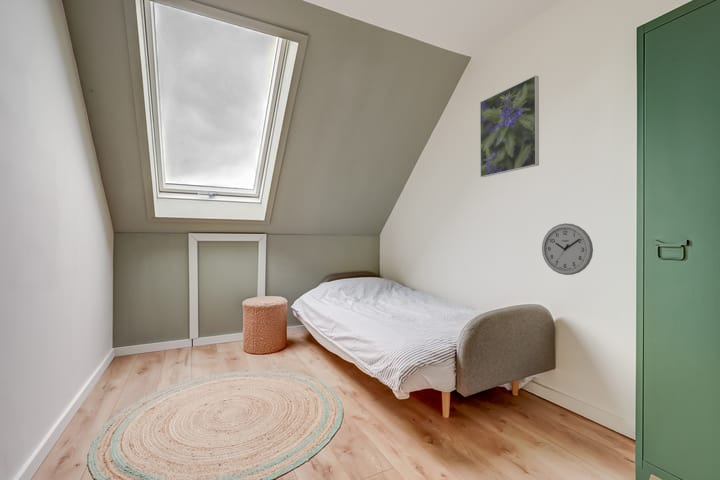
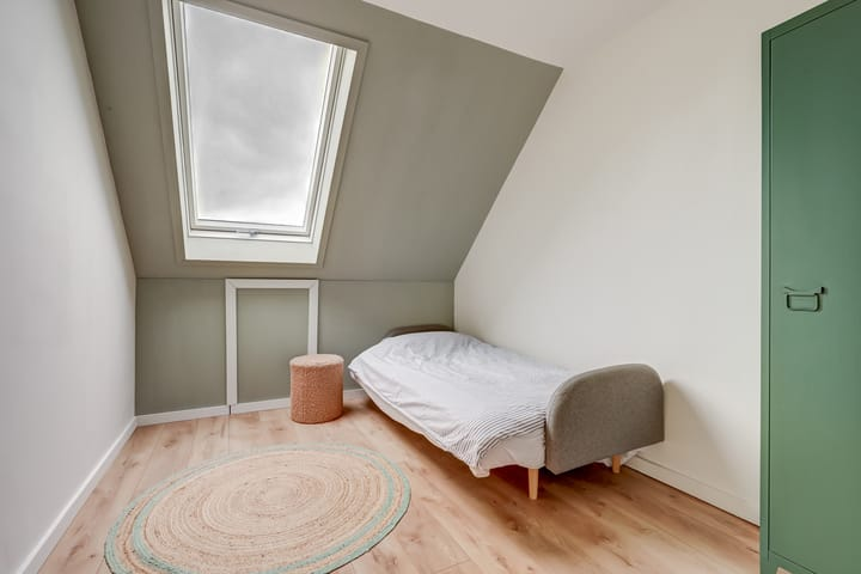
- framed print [479,75,540,178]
- wall clock [541,222,594,276]
